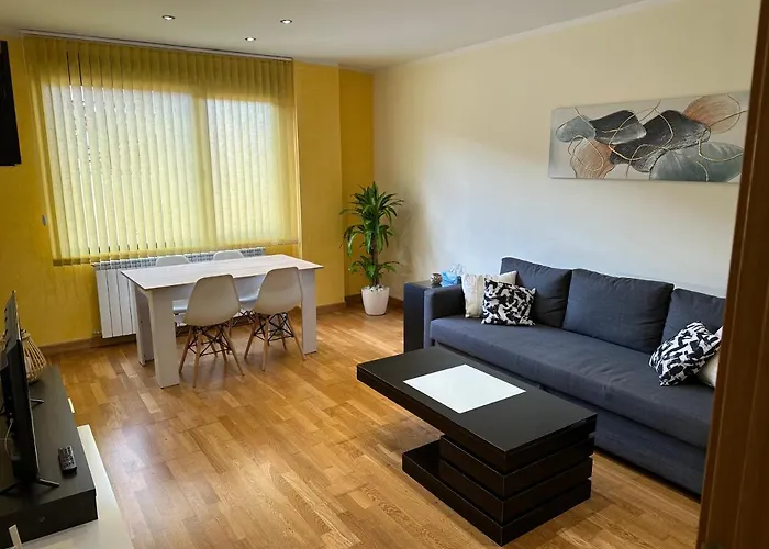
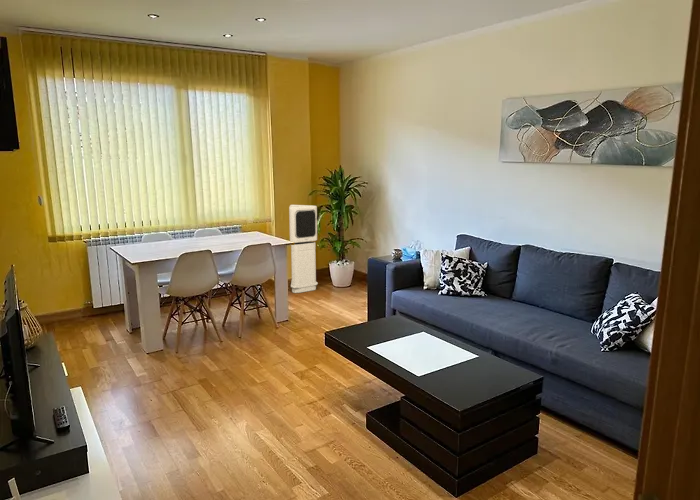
+ air purifier [288,204,319,294]
